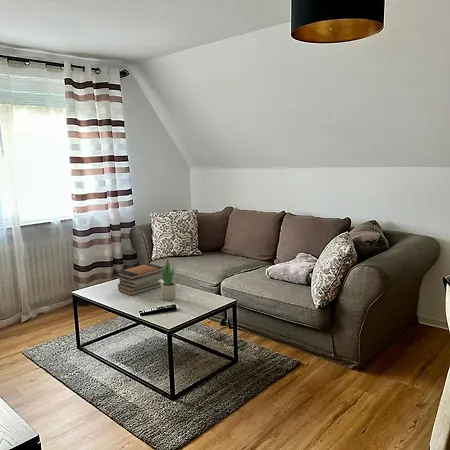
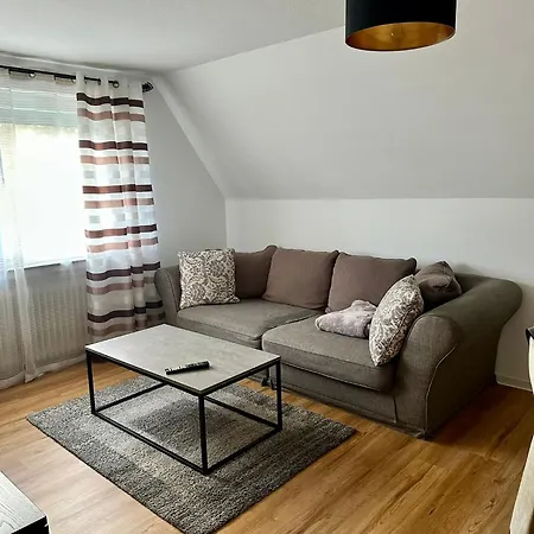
- potted plant [160,256,177,302]
- book stack [116,263,163,296]
